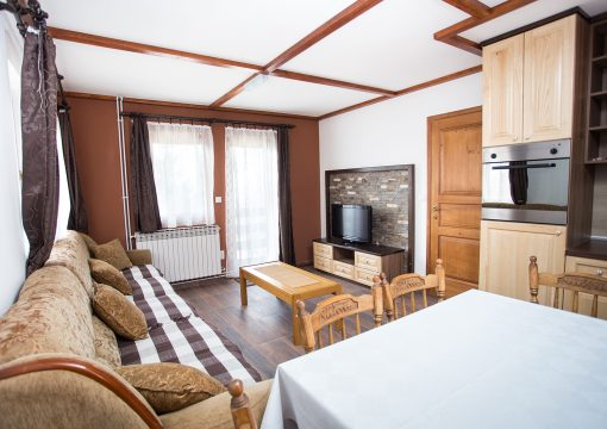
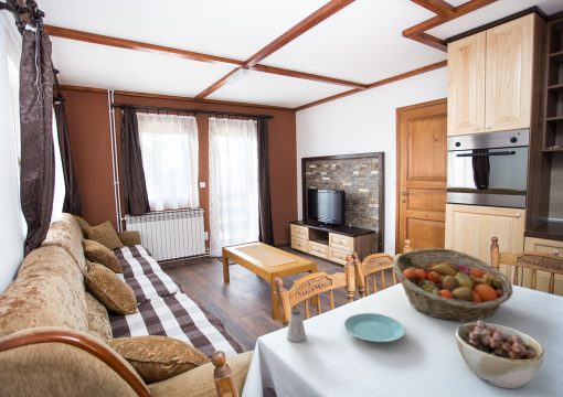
+ plate [343,312,406,344]
+ bowl [455,319,546,389]
+ saltshaker [286,308,307,343]
+ fruit basket [391,247,514,323]
